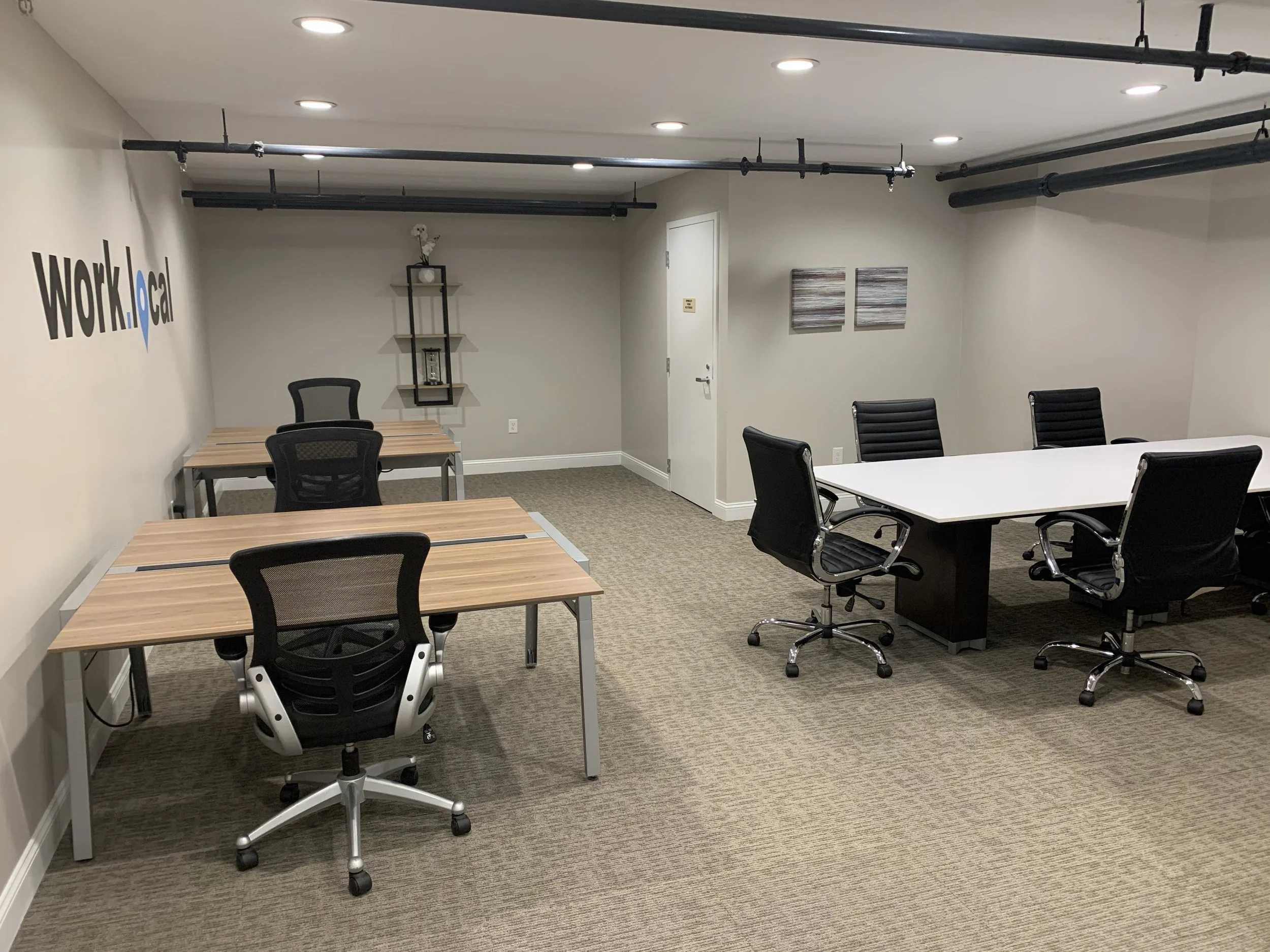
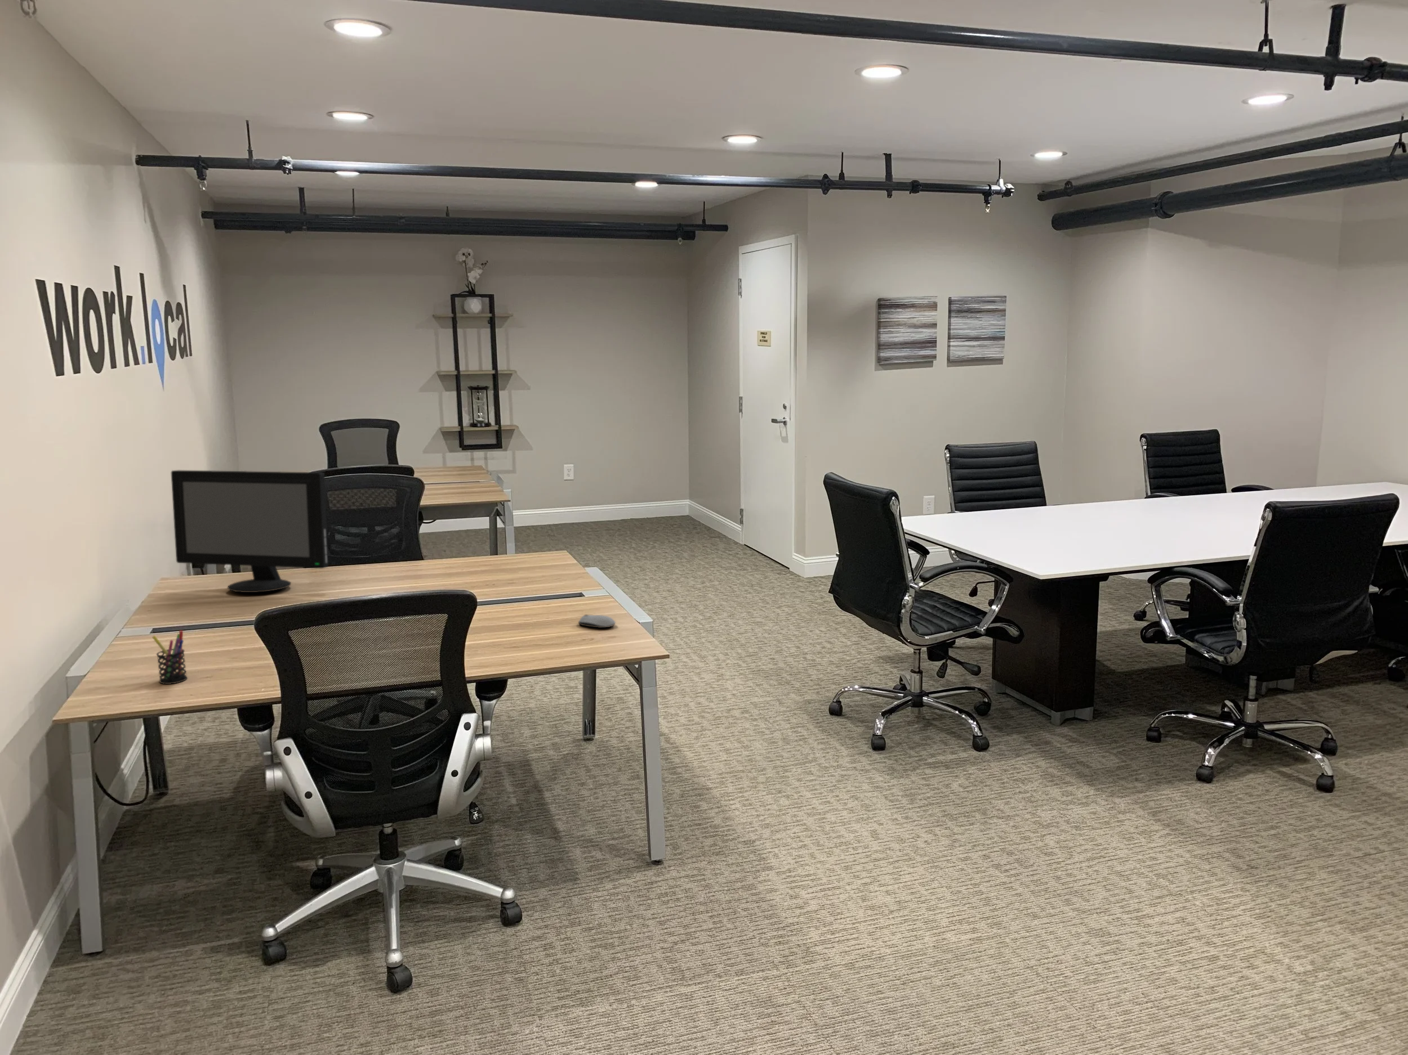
+ computer monitor [171,470,329,593]
+ pen holder [152,631,188,685]
+ computer mouse [578,614,616,628]
